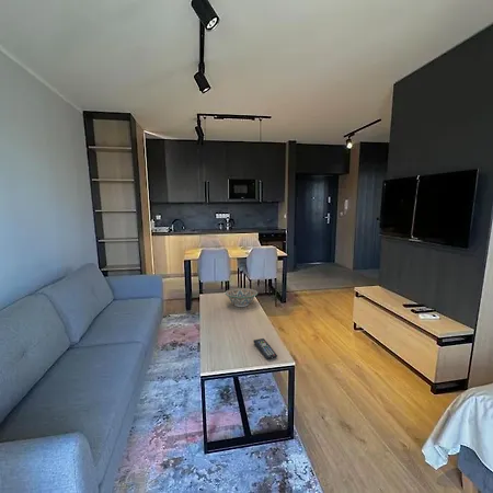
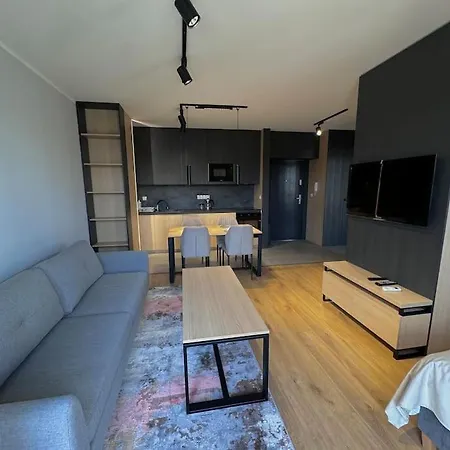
- decorative bowl [225,287,259,308]
- remote control [252,337,278,360]
